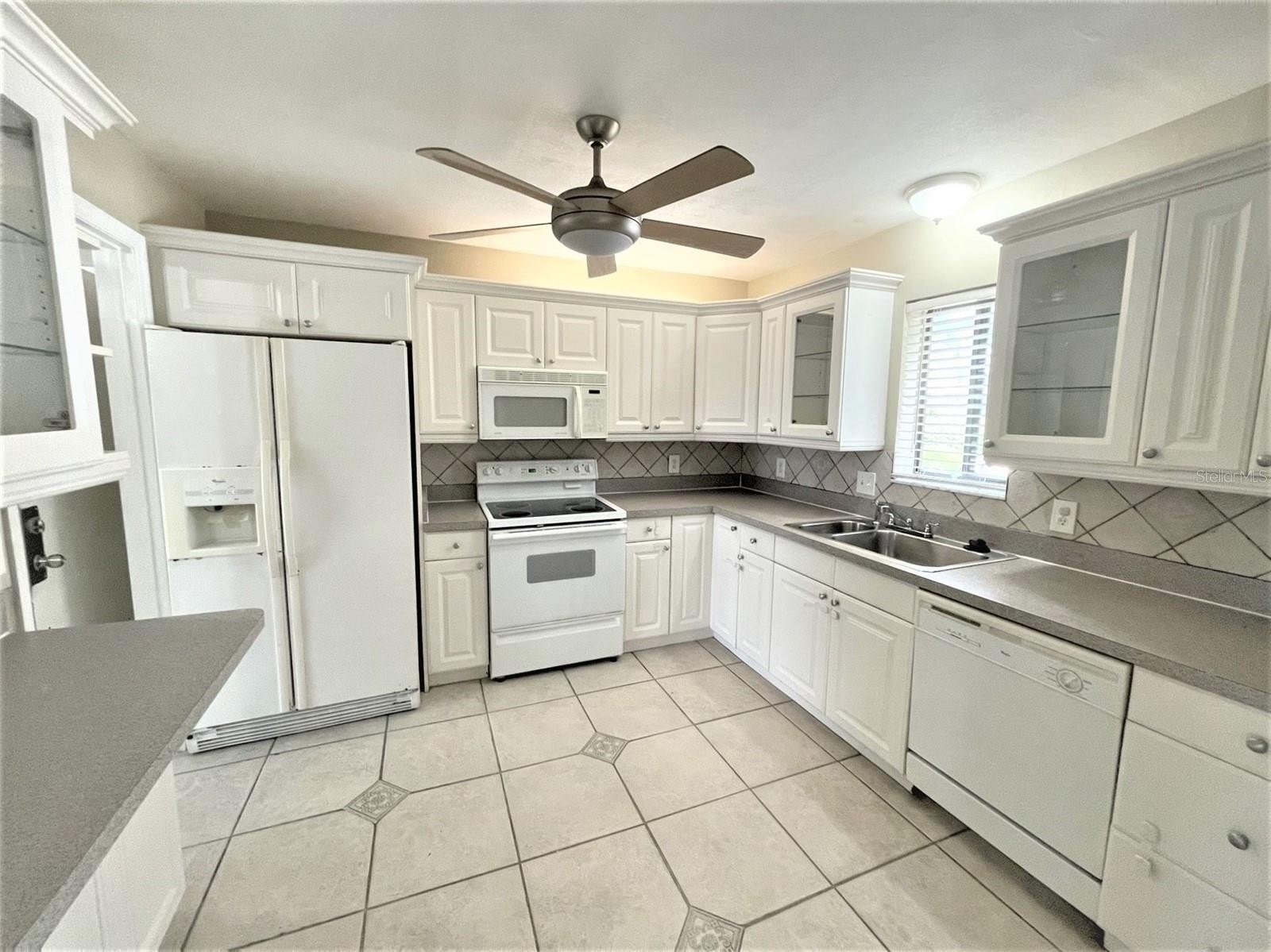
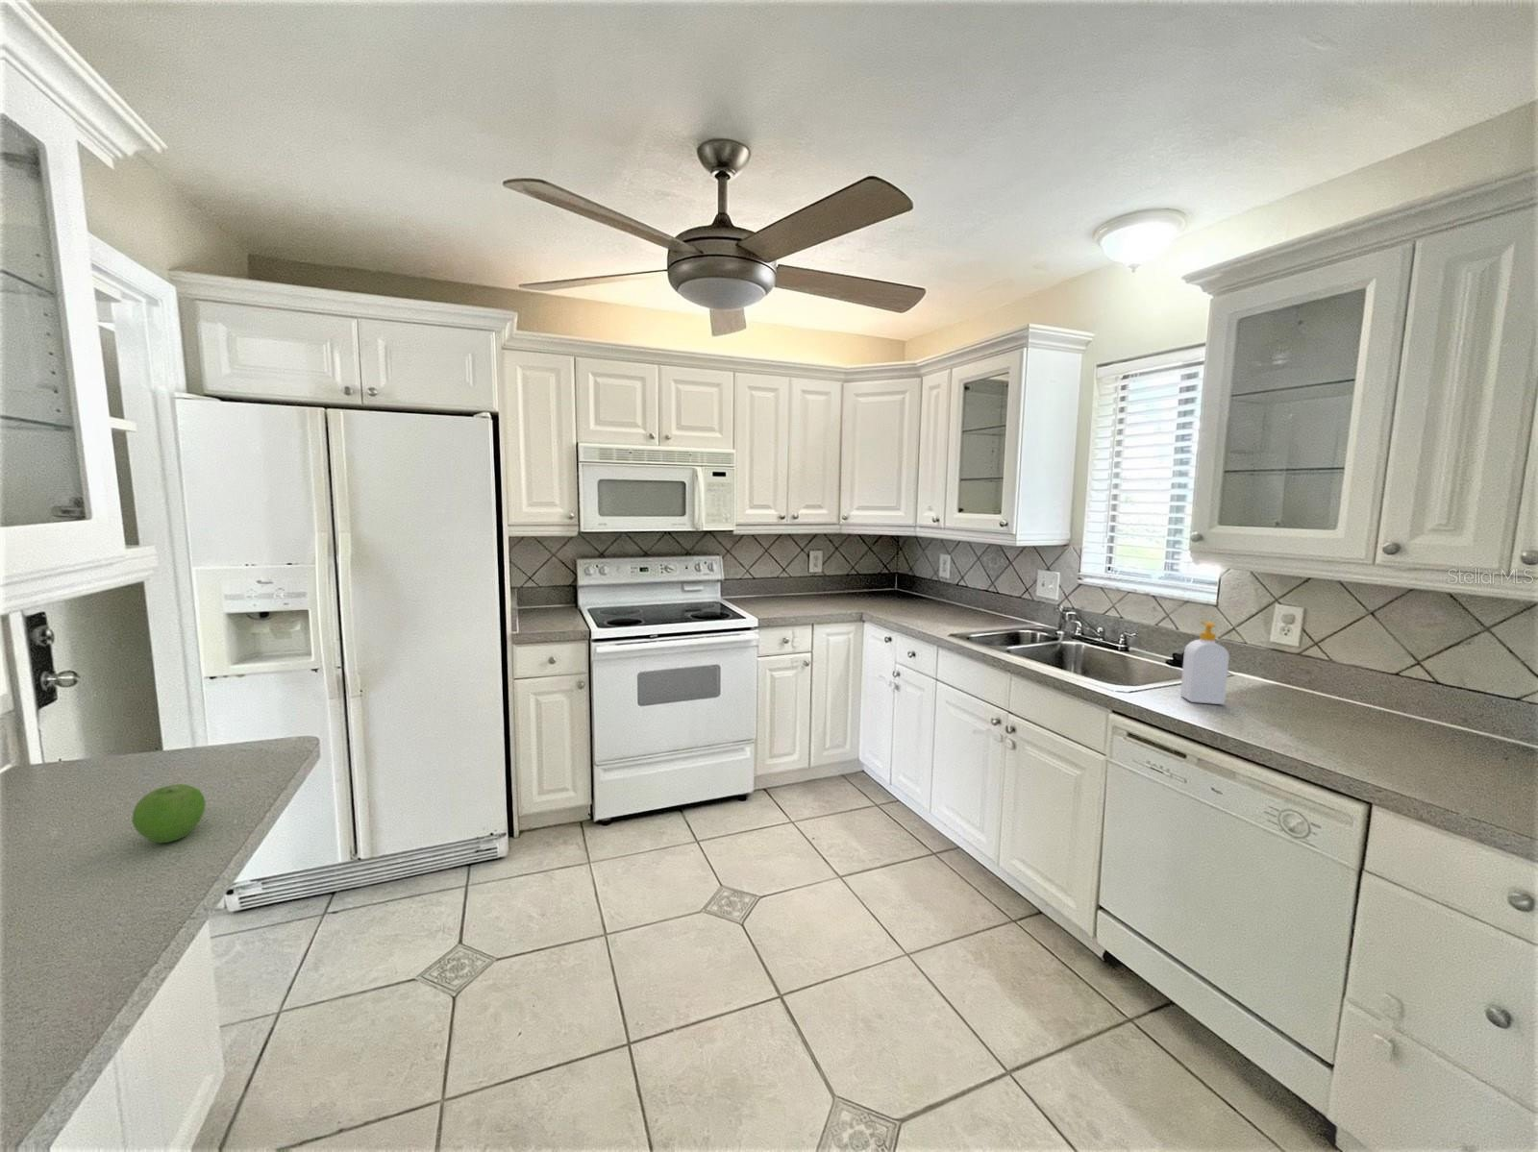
+ soap bottle [1180,621,1231,705]
+ fruit [131,783,207,845]
